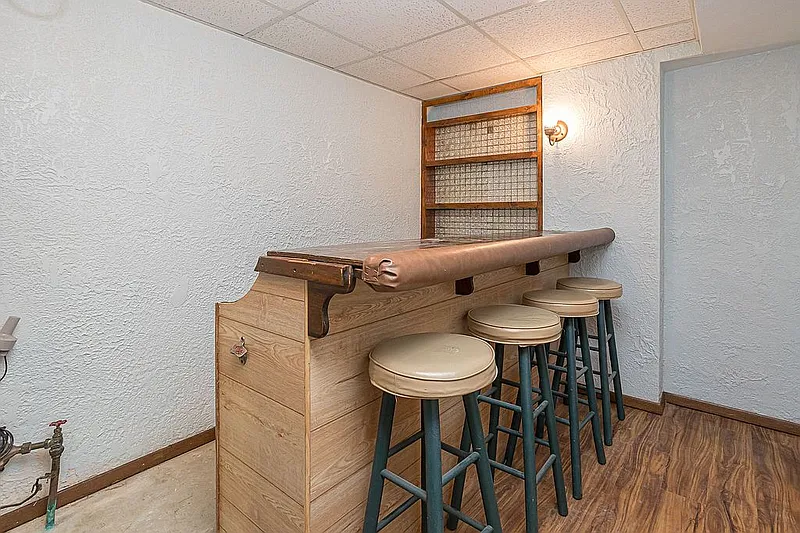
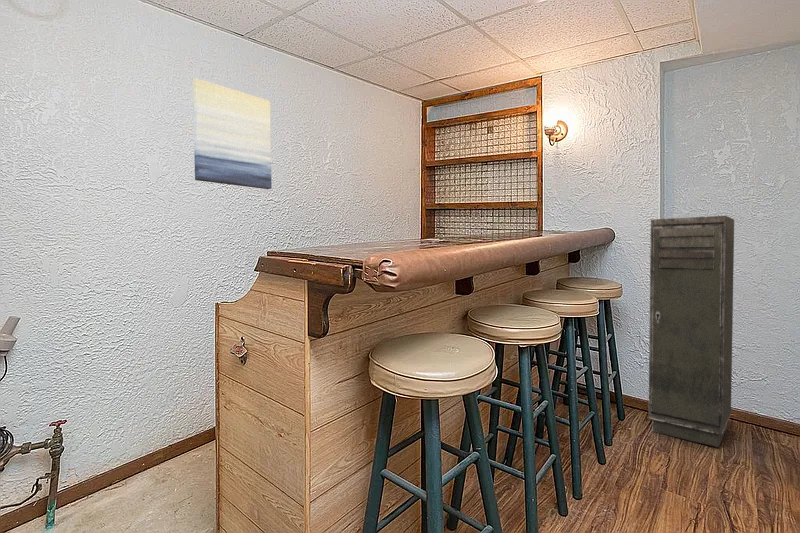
+ storage cabinet [648,215,735,448]
+ wall art [192,77,273,190]
